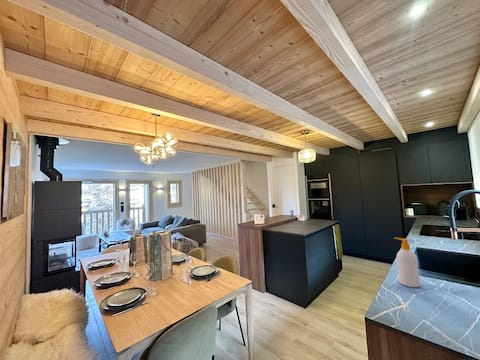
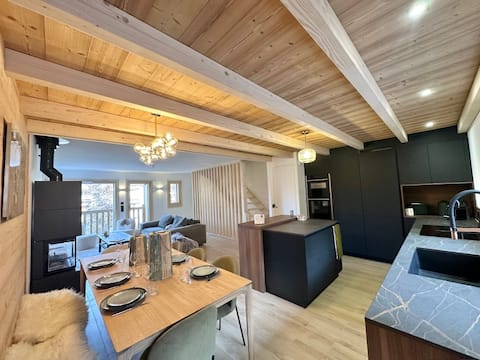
- soap bottle [393,237,421,288]
